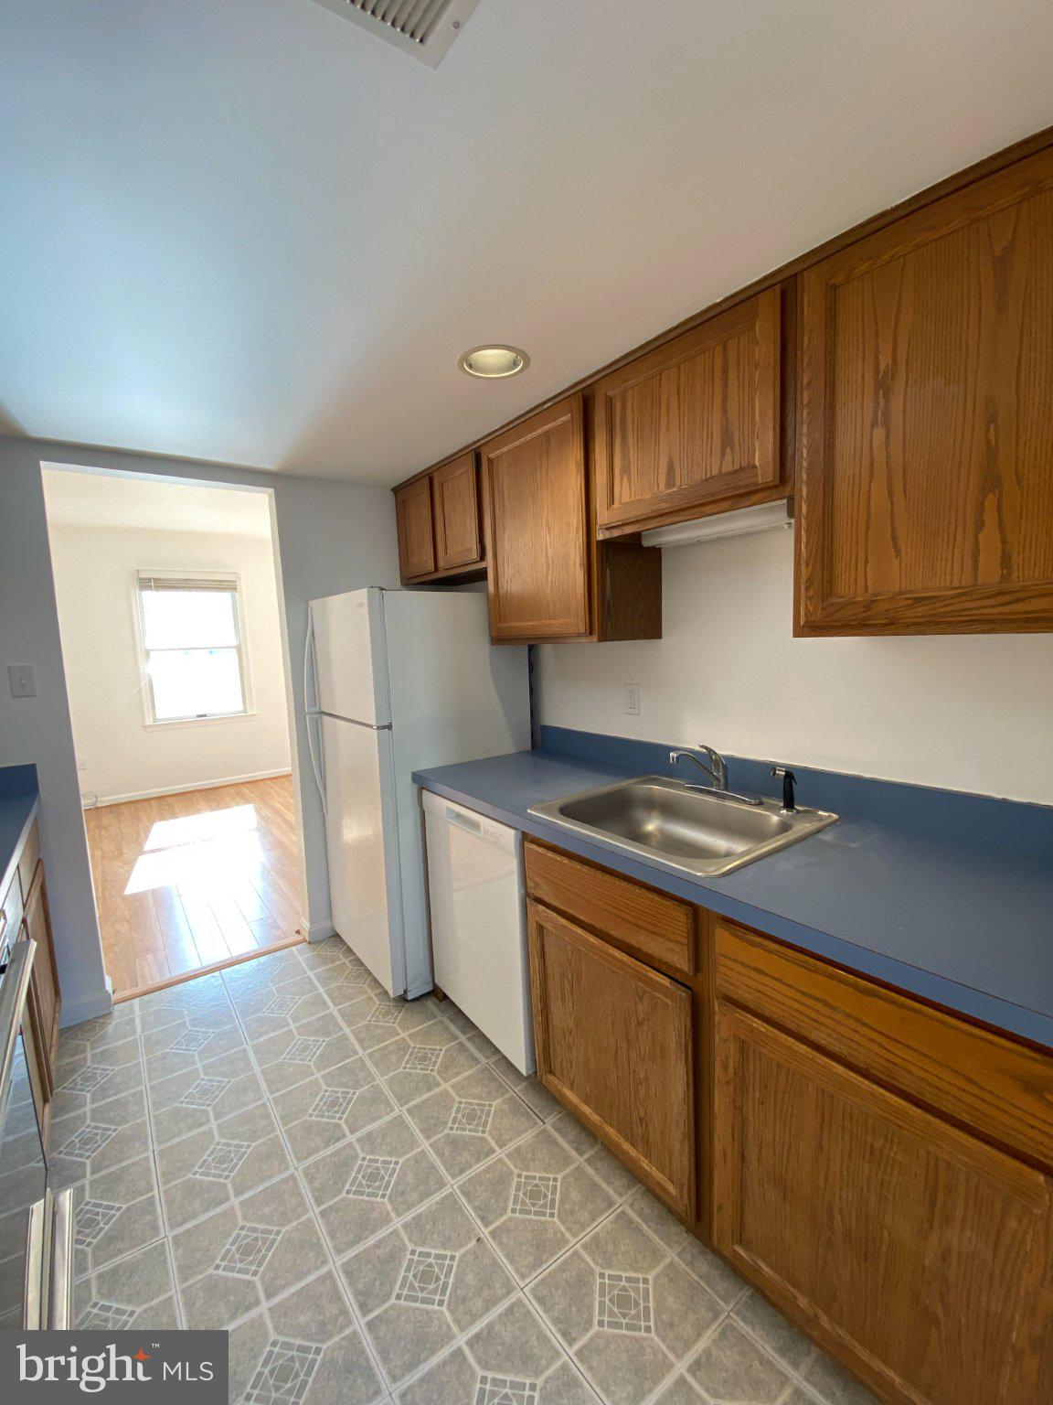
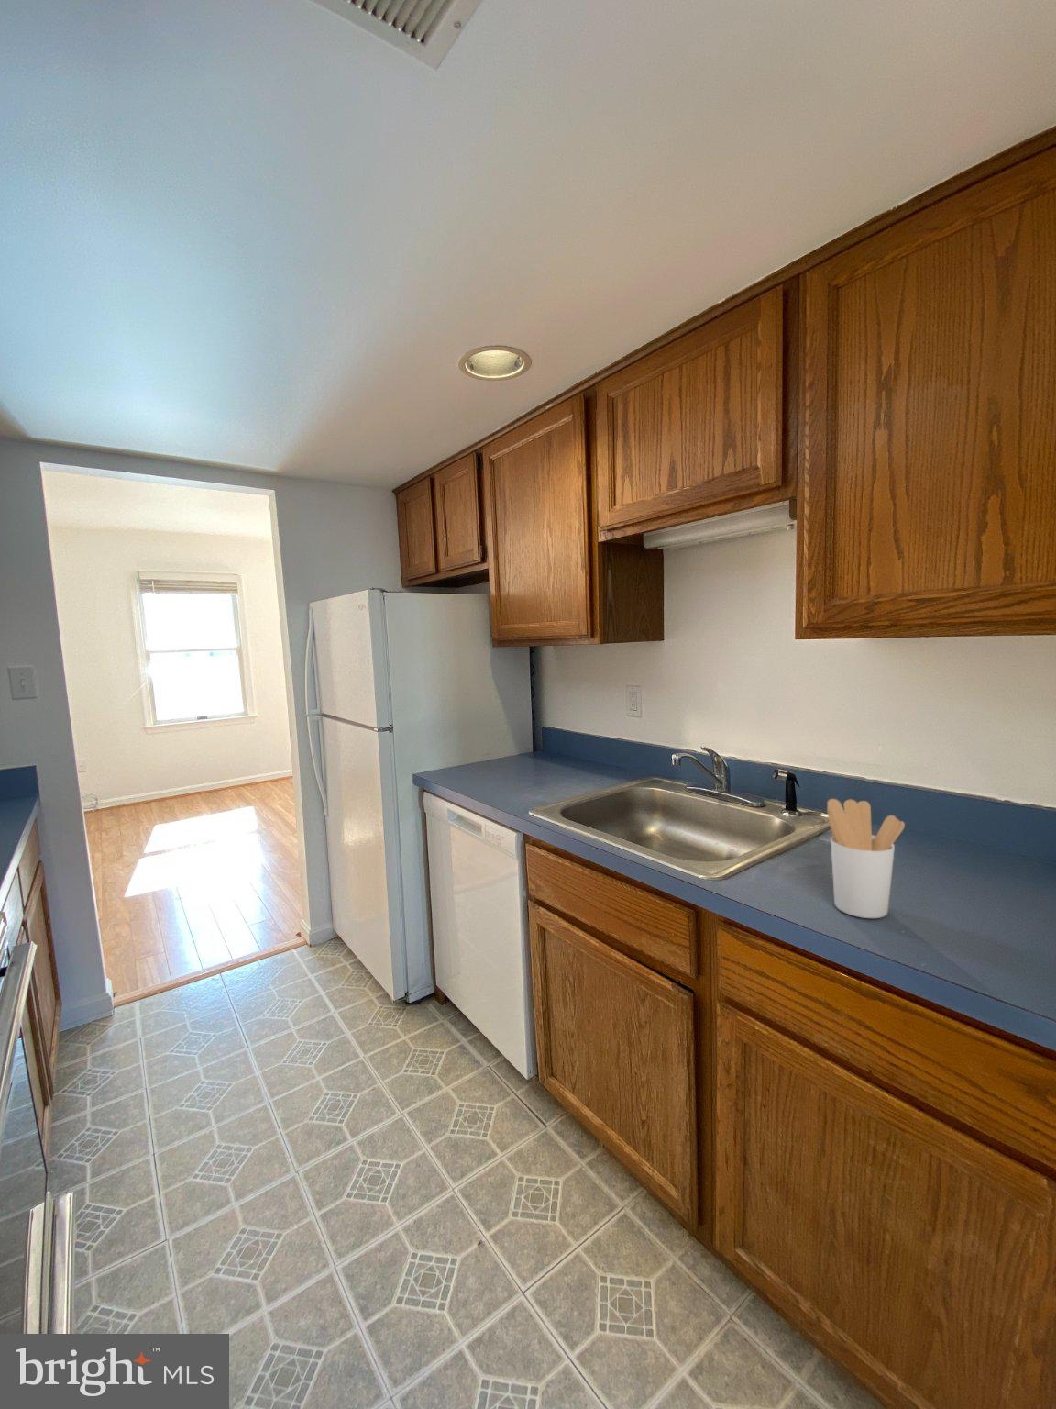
+ utensil holder [826,798,905,919]
